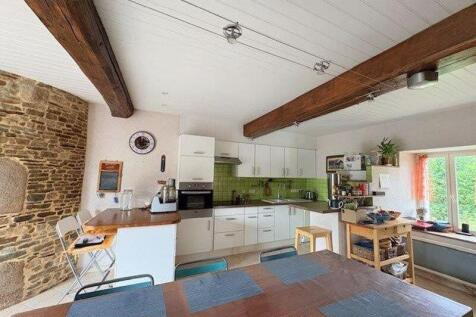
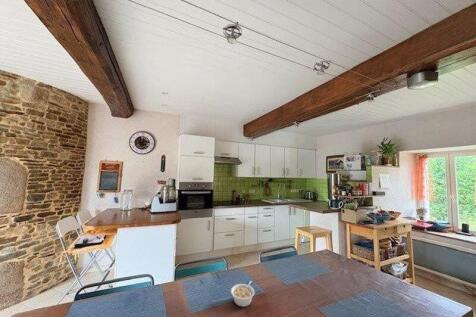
+ legume [230,280,256,308]
